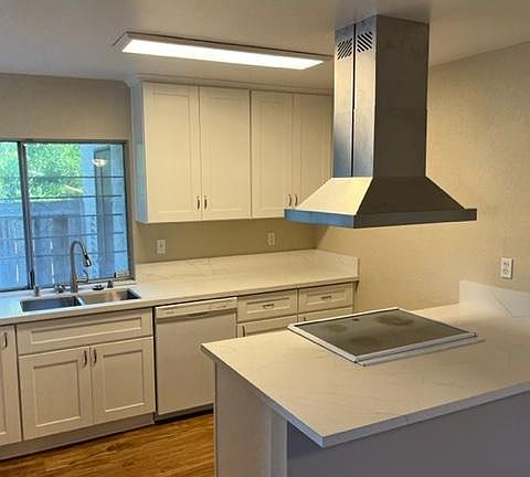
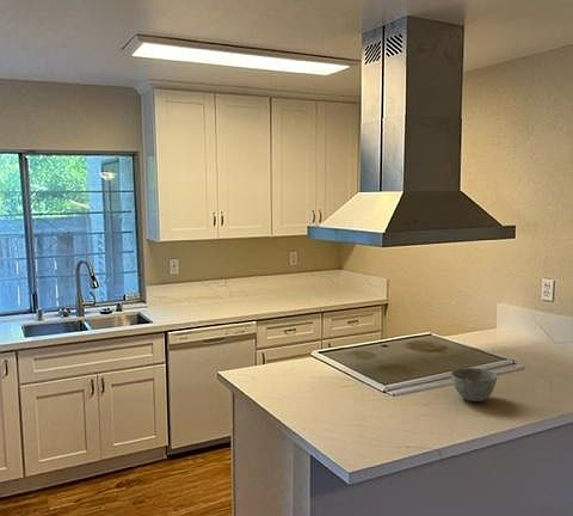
+ bowl [450,367,498,403]
